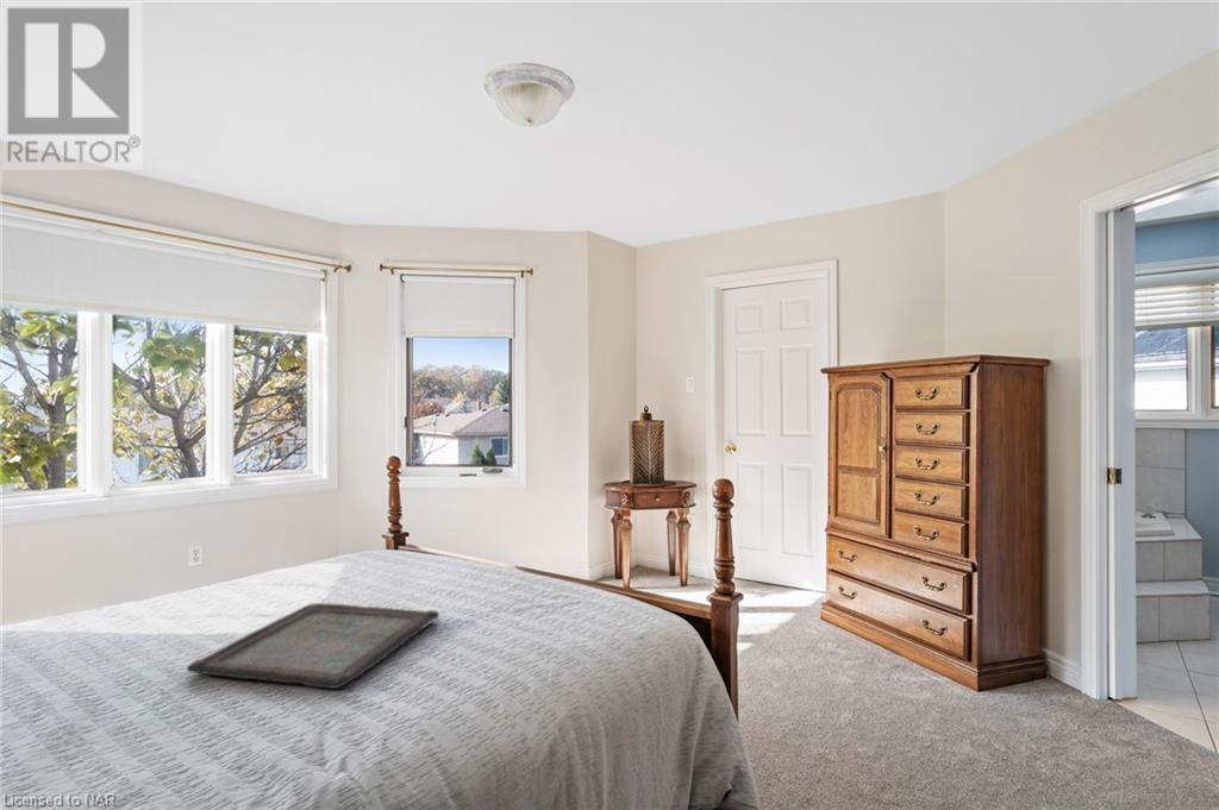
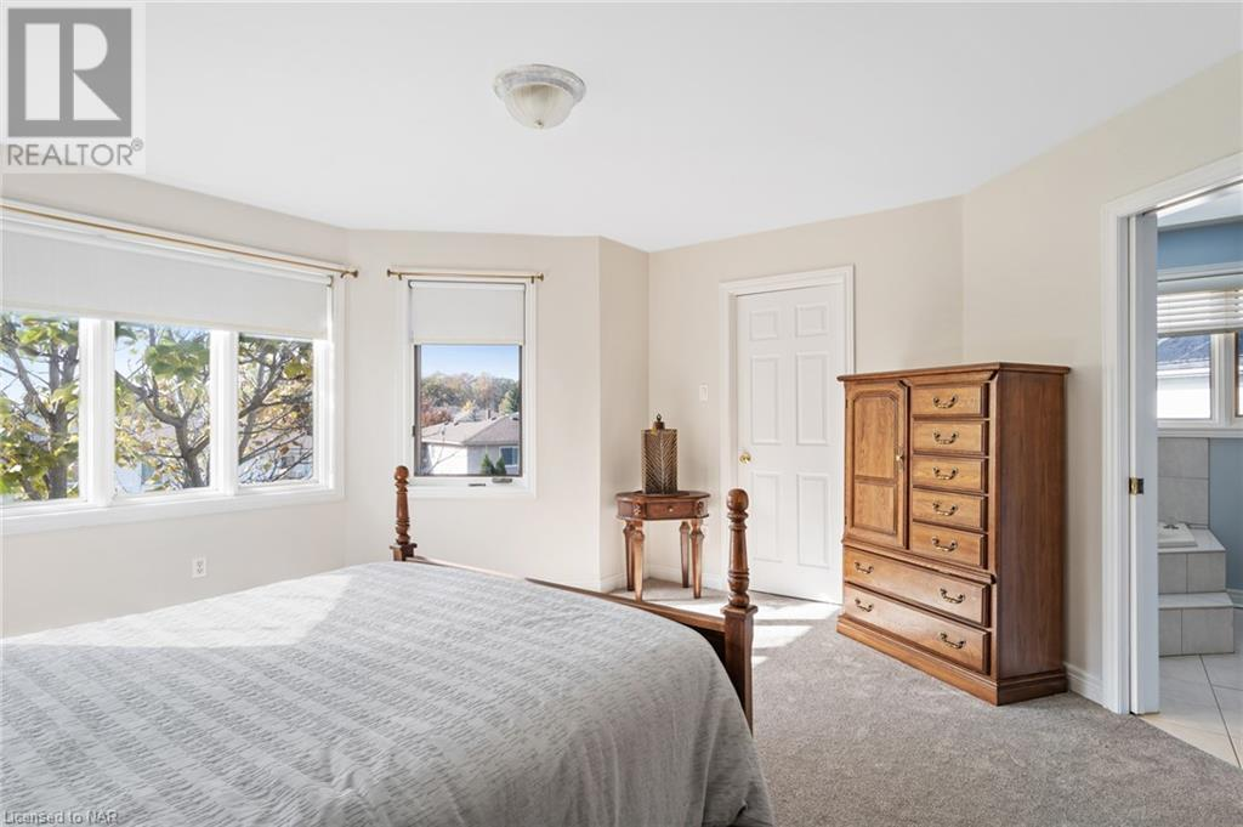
- serving tray [186,602,440,690]
